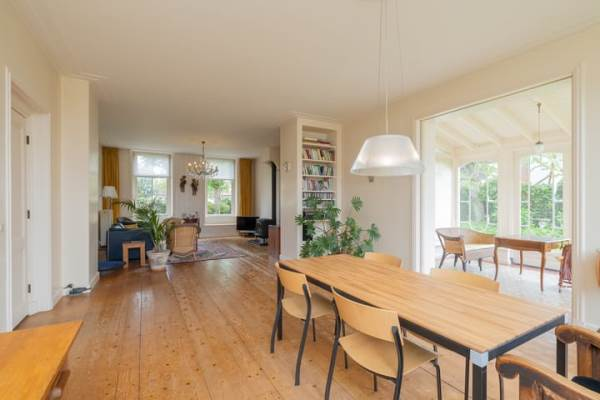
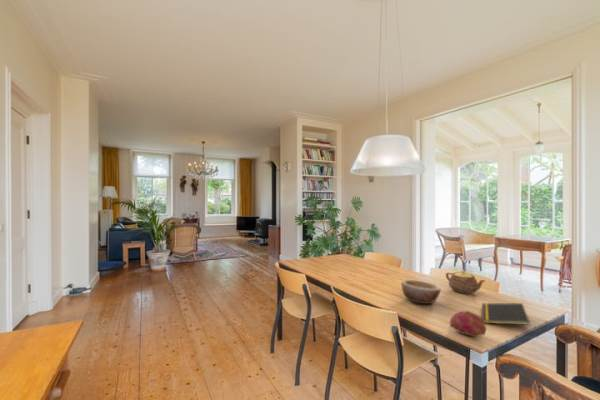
+ fruit [448,310,488,337]
+ notepad [481,302,531,326]
+ teapot [445,269,485,295]
+ bowl [400,279,442,305]
